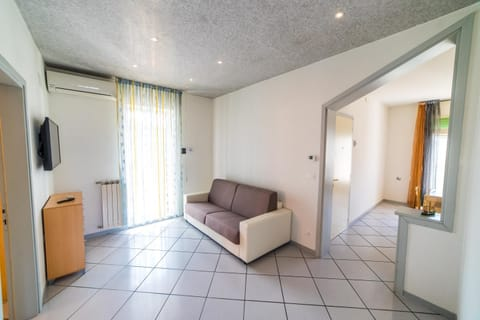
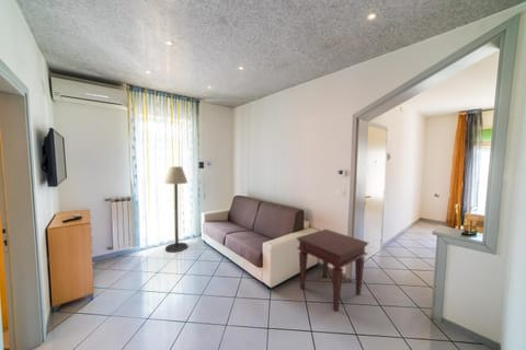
+ floor lamp [162,165,188,254]
+ side table [296,228,370,313]
